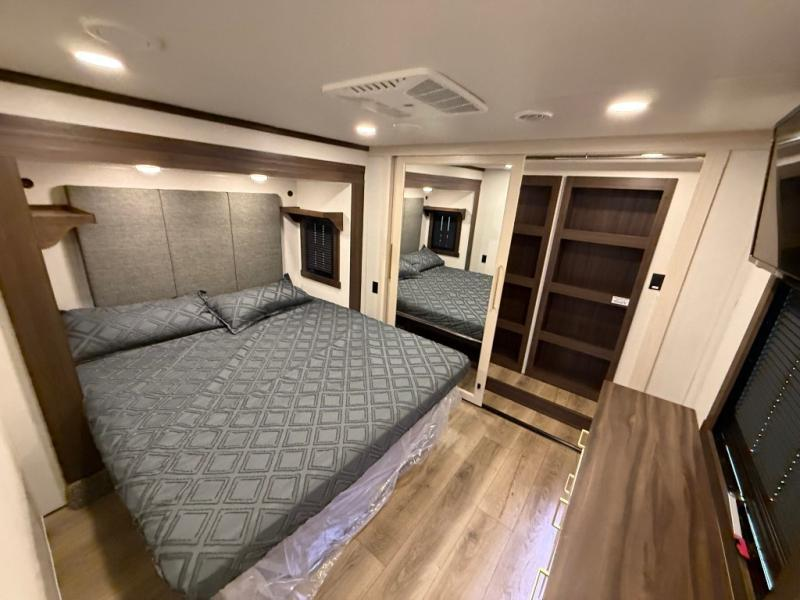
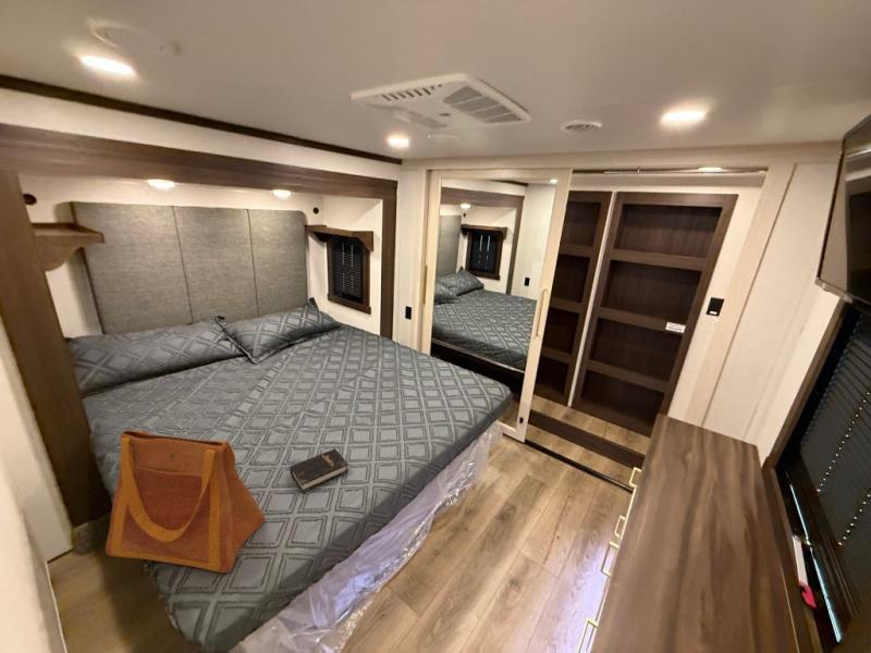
+ tote bag [105,429,266,574]
+ hardback book [289,447,349,494]
